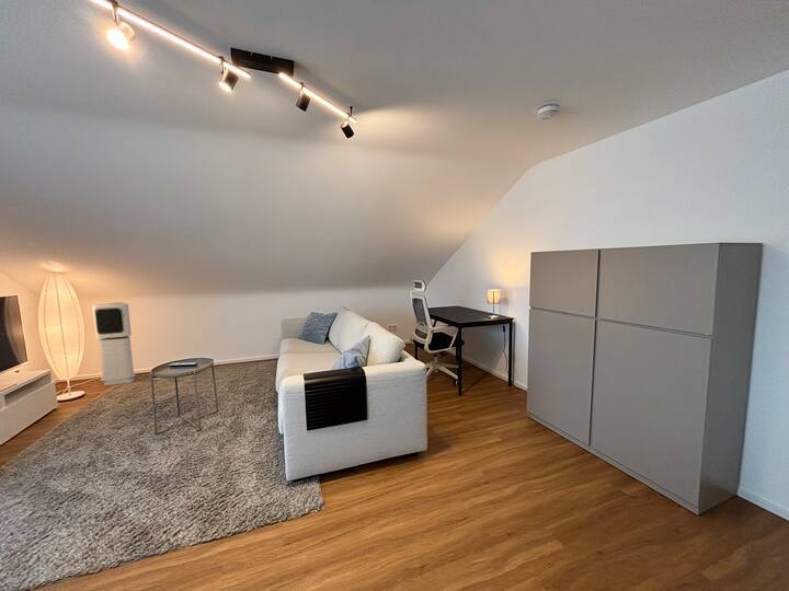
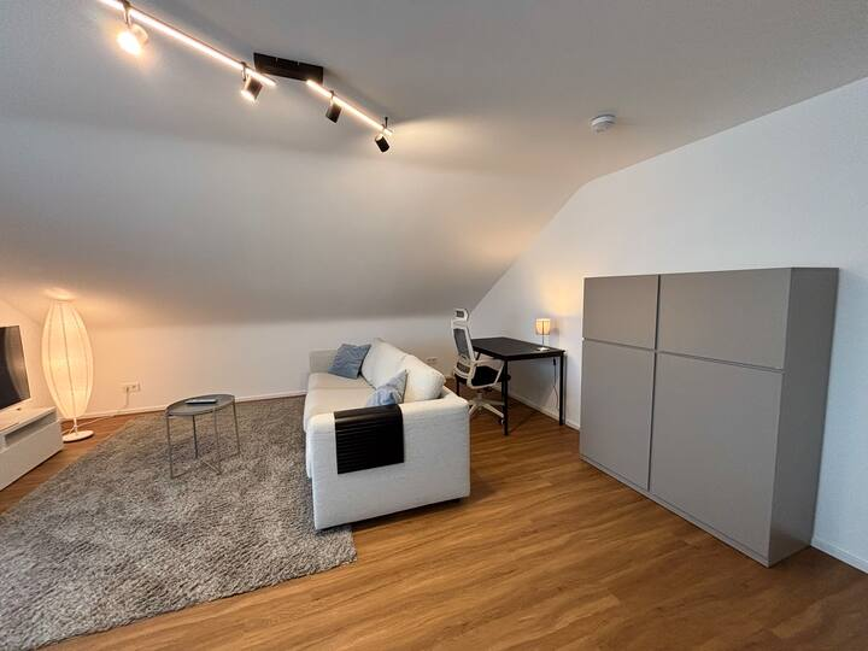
- air purifier [92,301,137,386]
